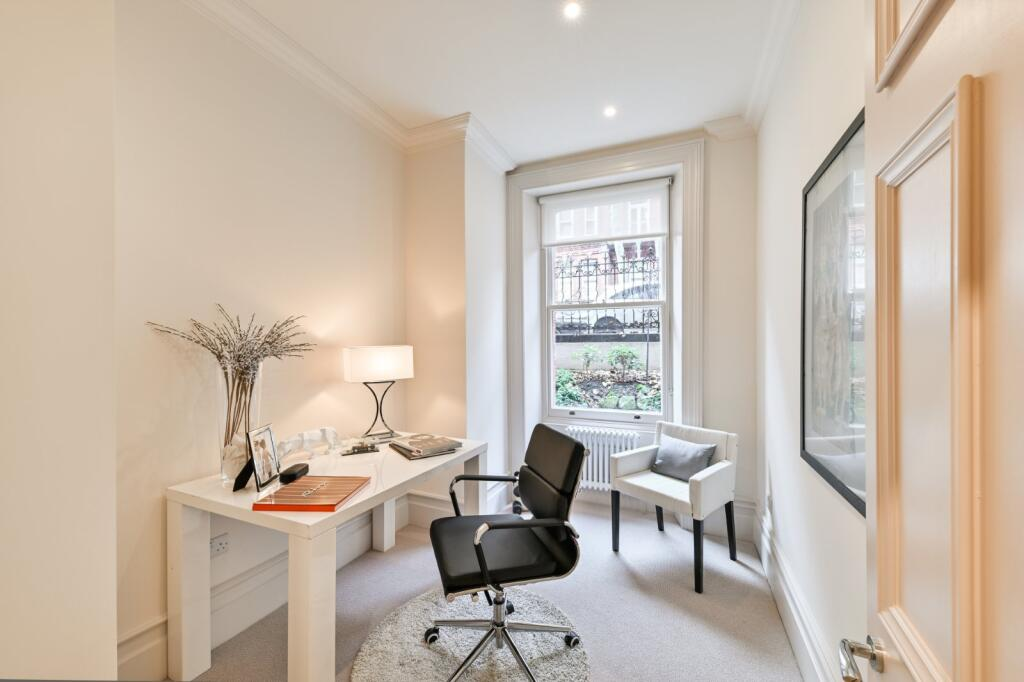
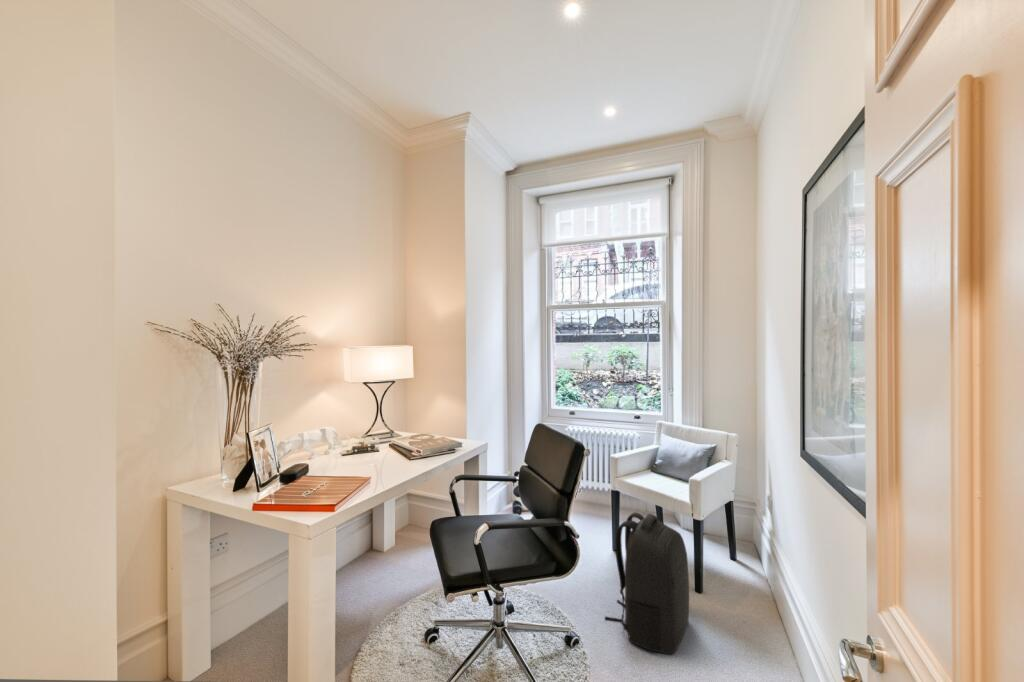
+ backpack [604,512,690,655]
